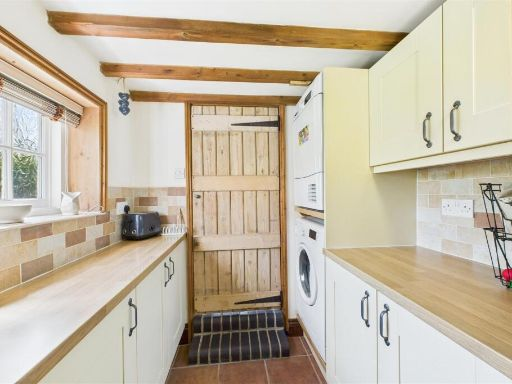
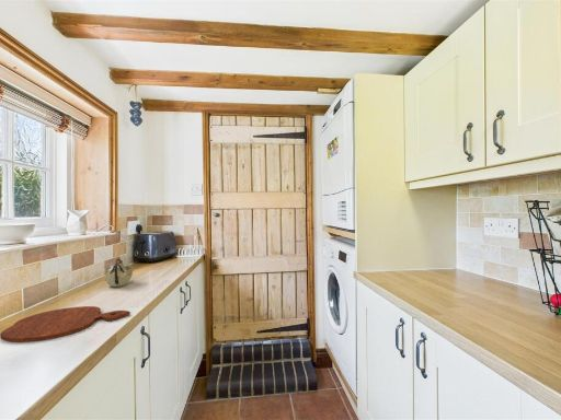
+ teapot [103,258,134,288]
+ cutting board [0,305,131,343]
